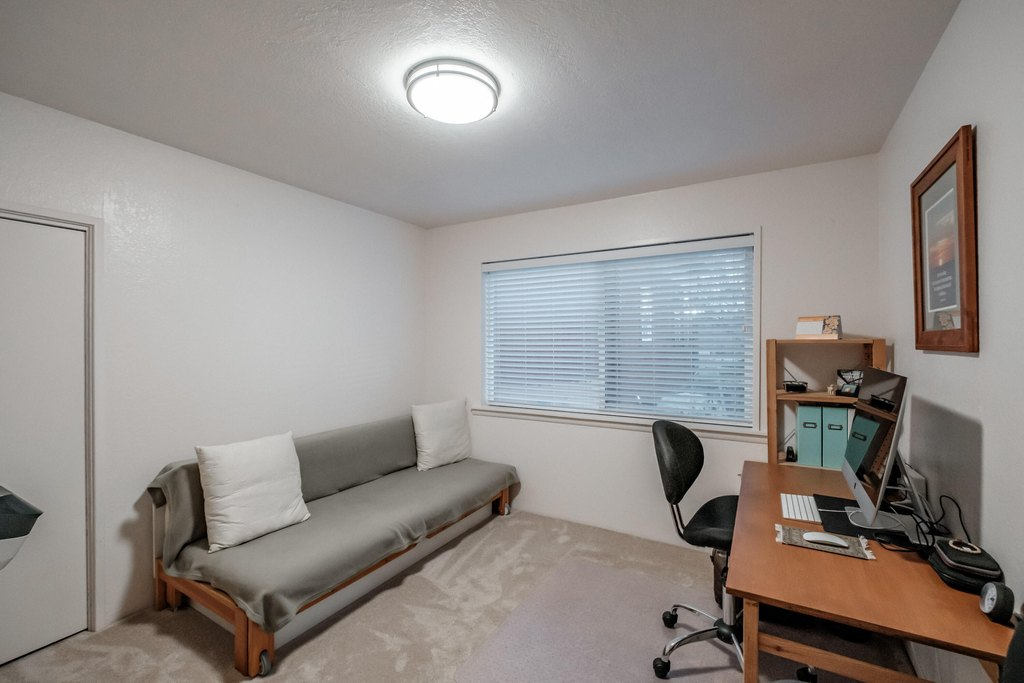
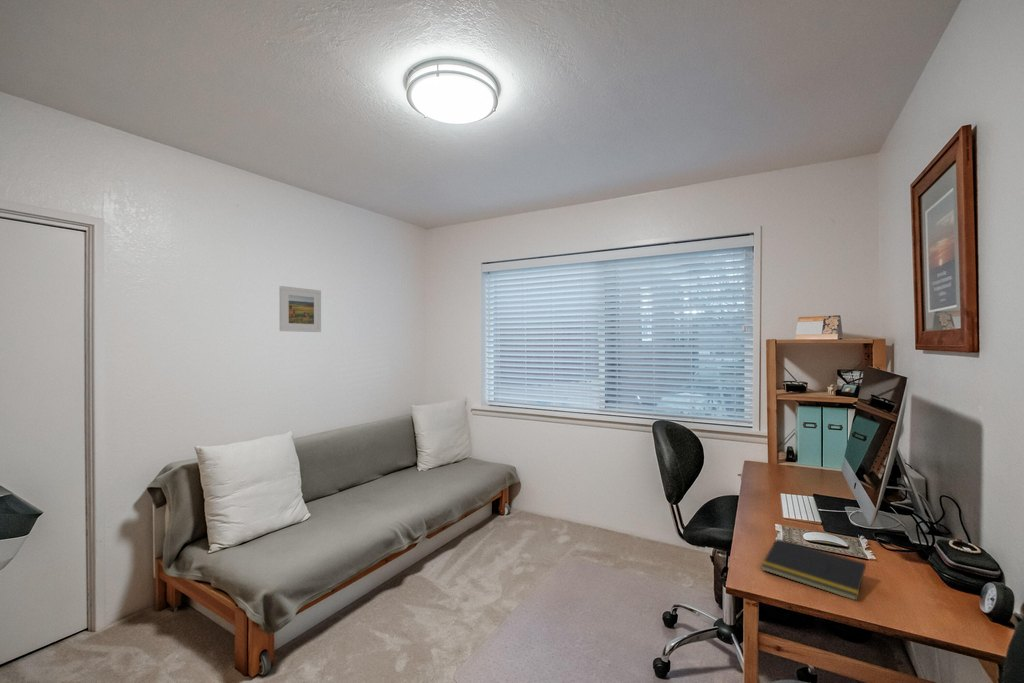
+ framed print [278,285,322,333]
+ notepad [760,537,867,602]
